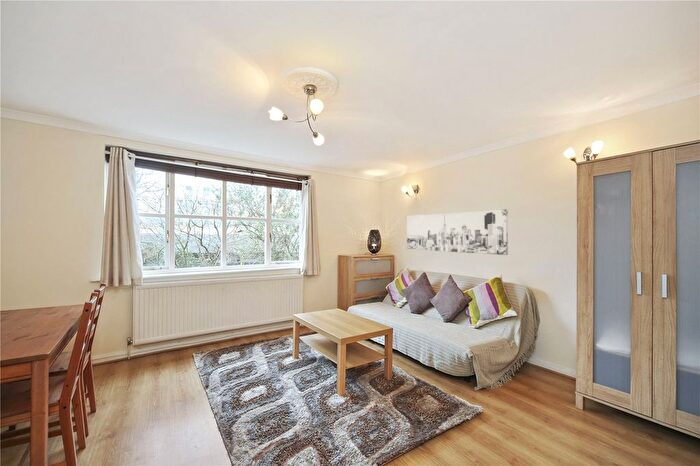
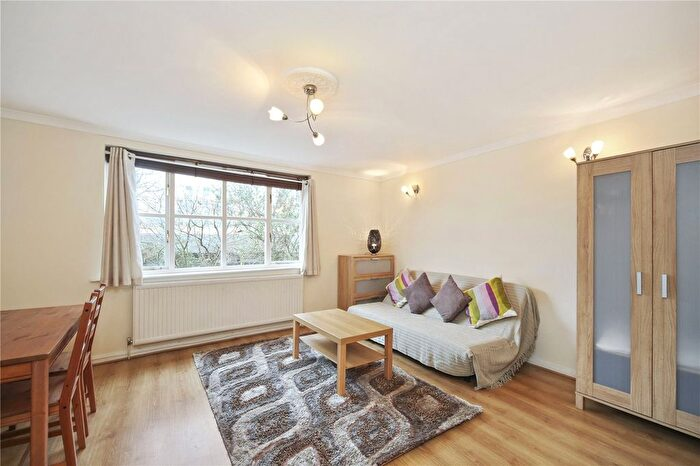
- wall art [406,208,509,256]
